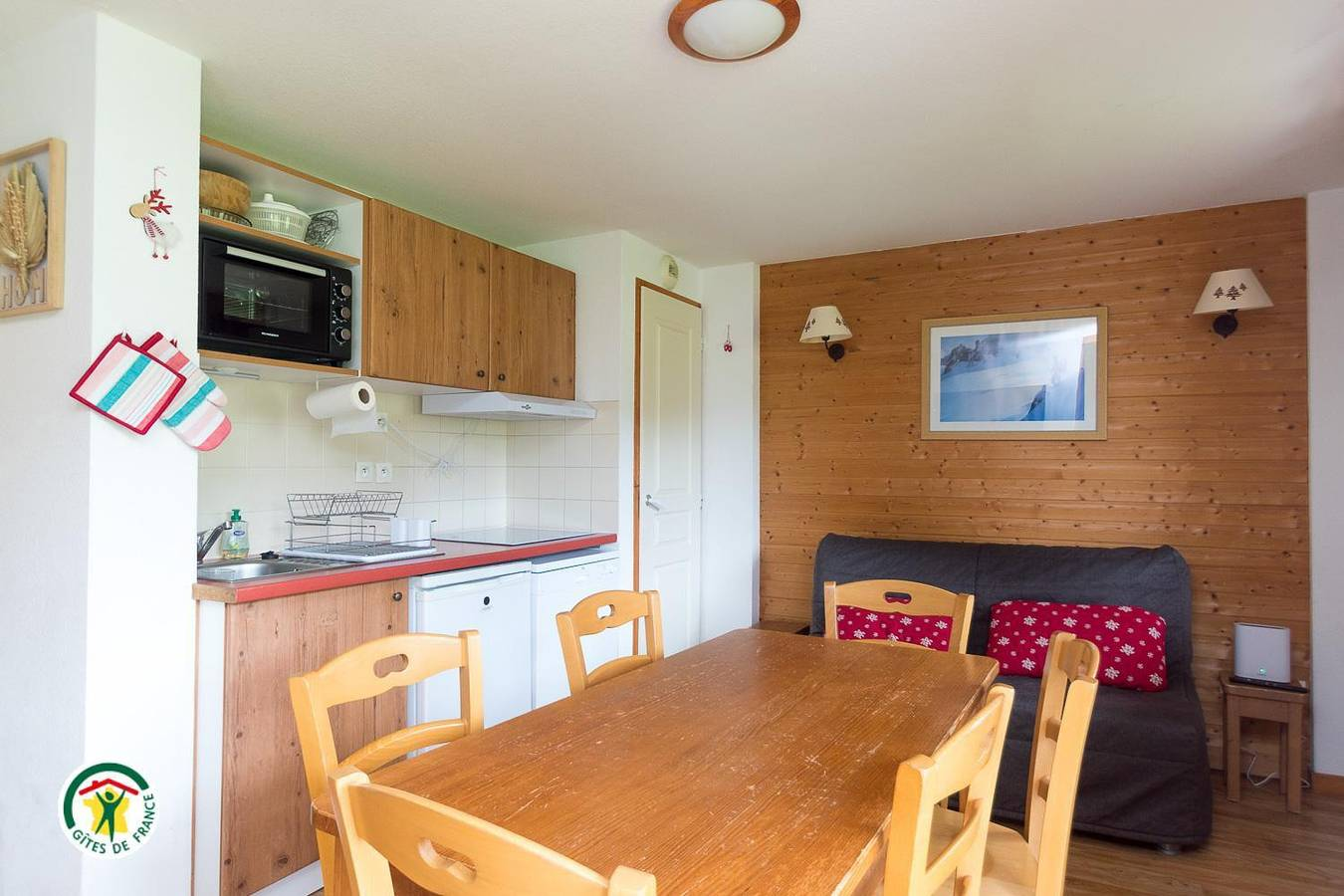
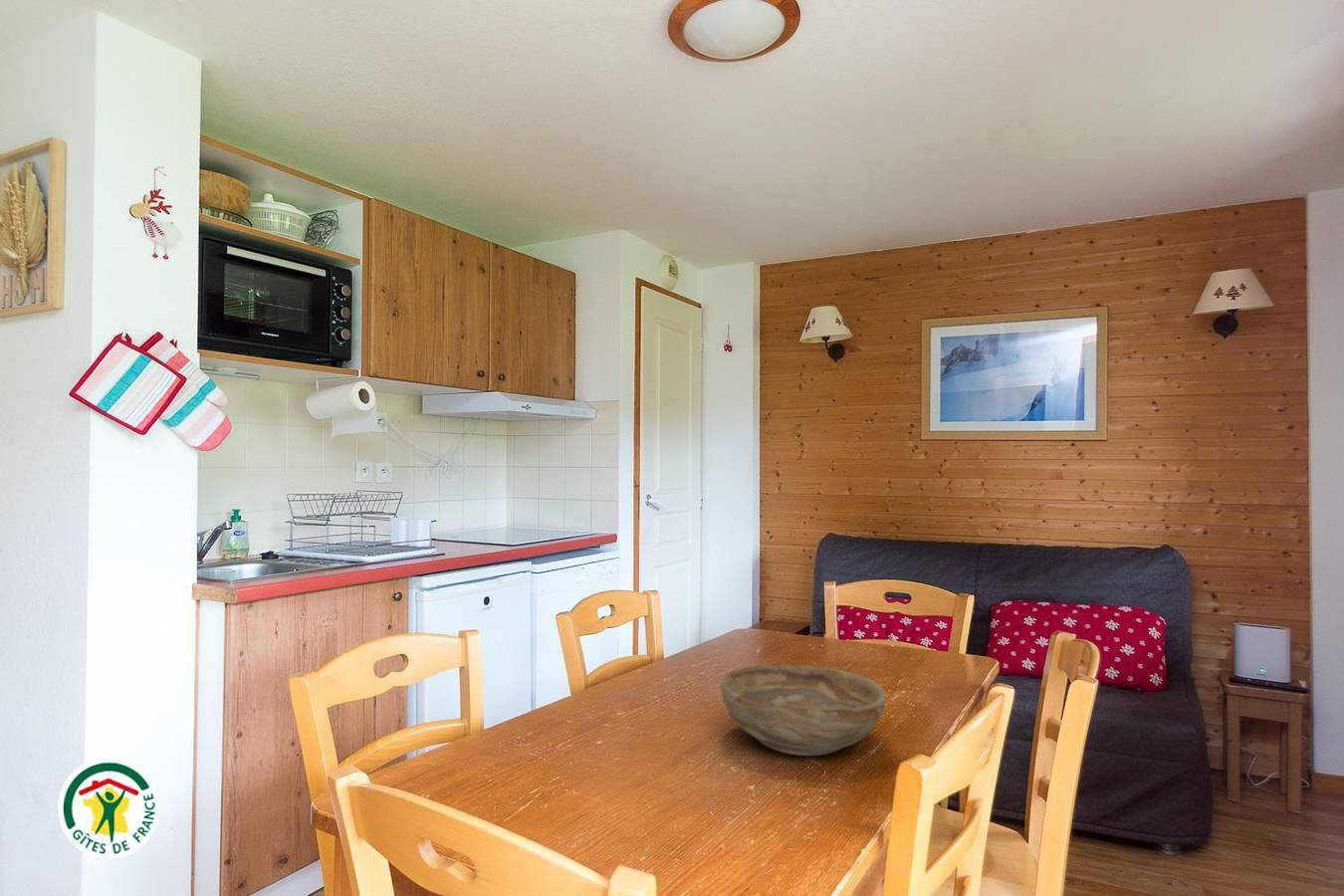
+ bowl [720,663,887,757]
